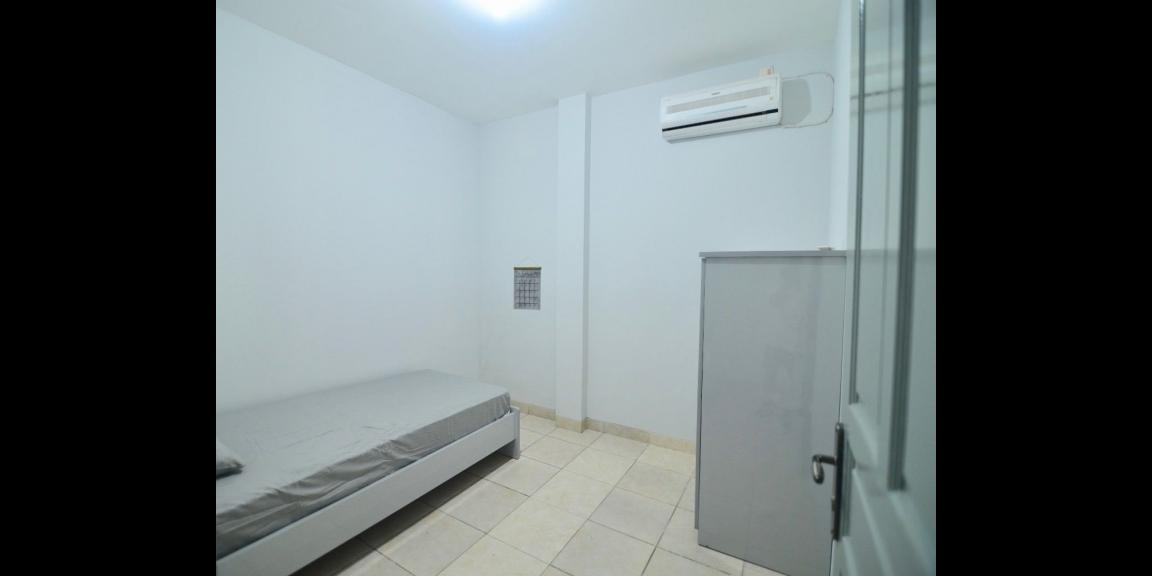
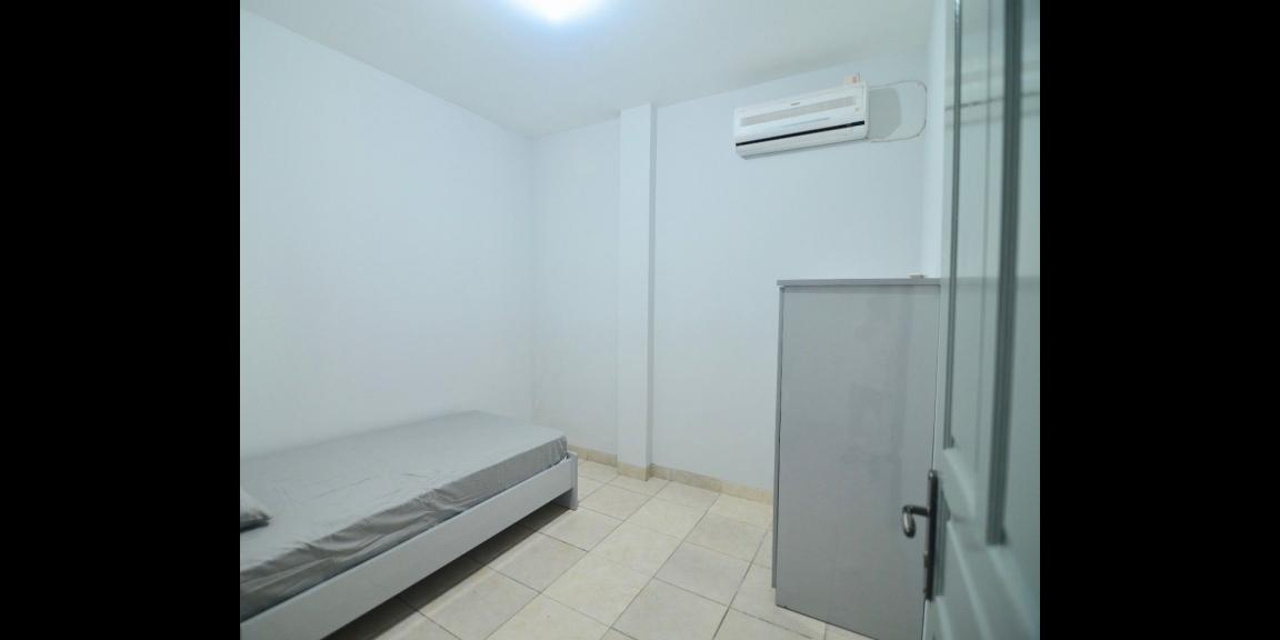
- calendar [512,257,543,311]
